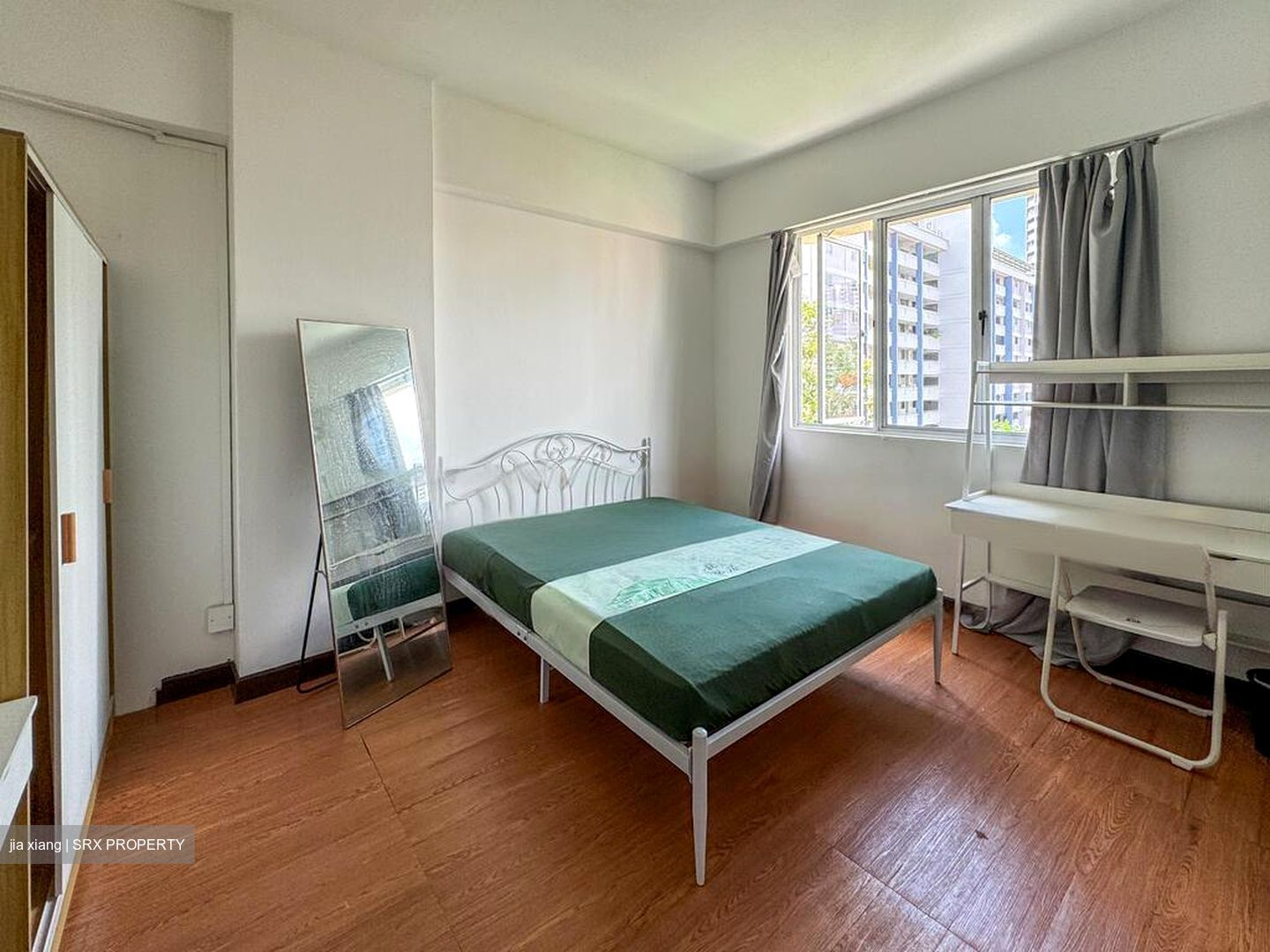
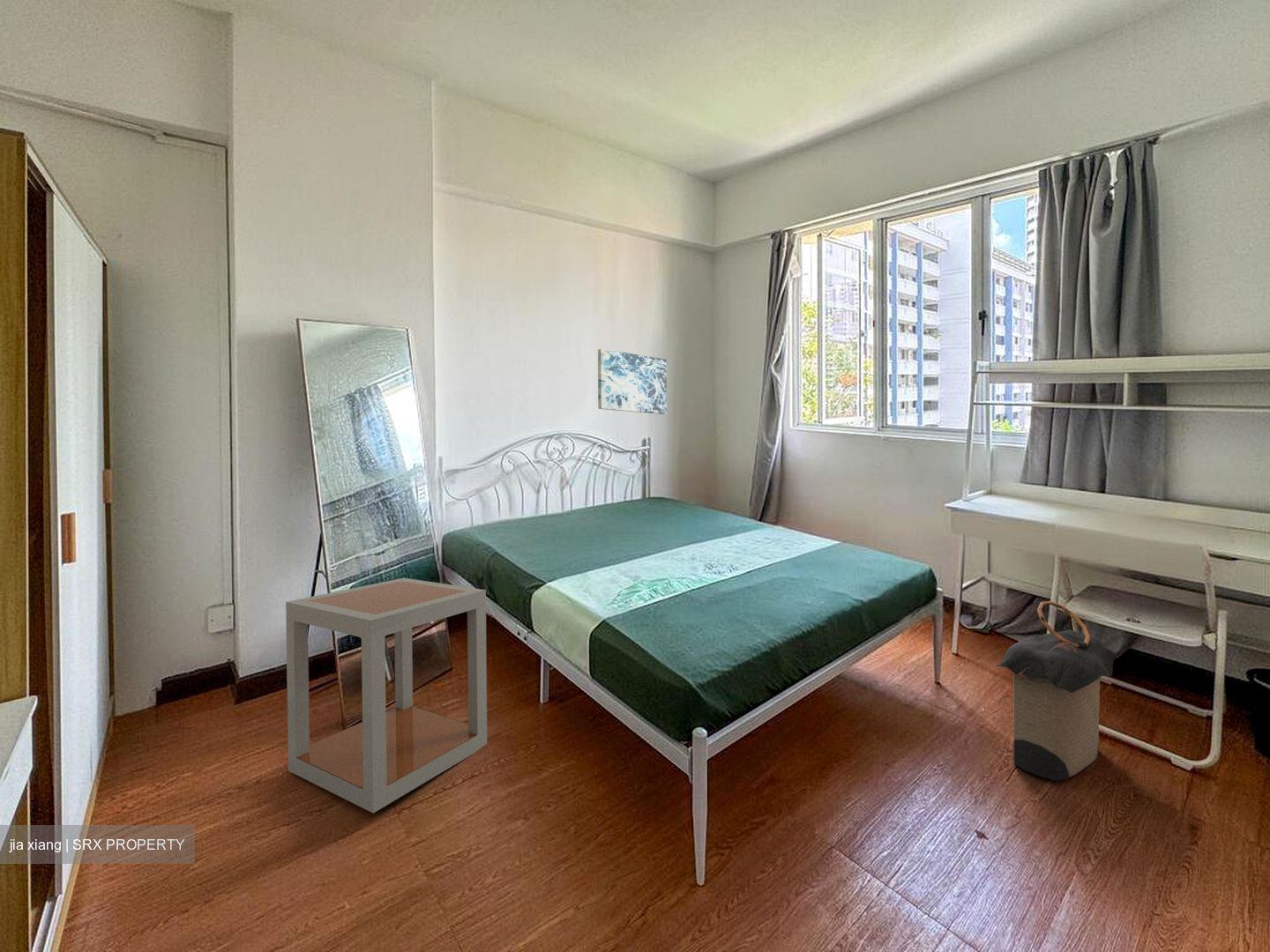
+ side table [285,577,488,814]
+ wall art [597,348,668,415]
+ laundry hamper [995,600,1117,781]
